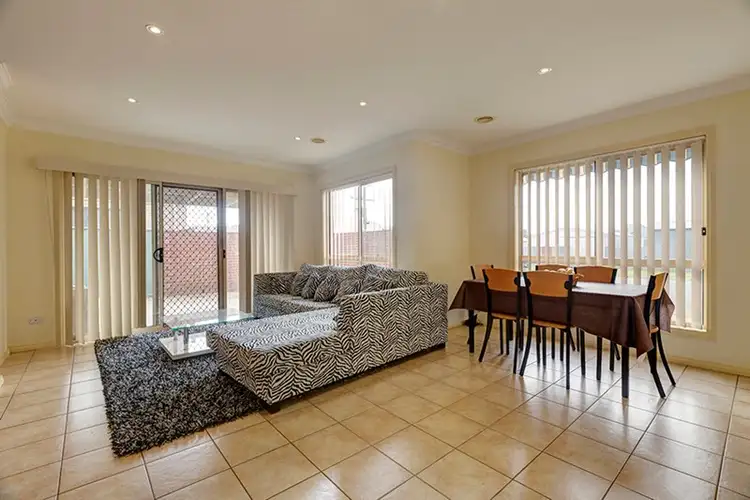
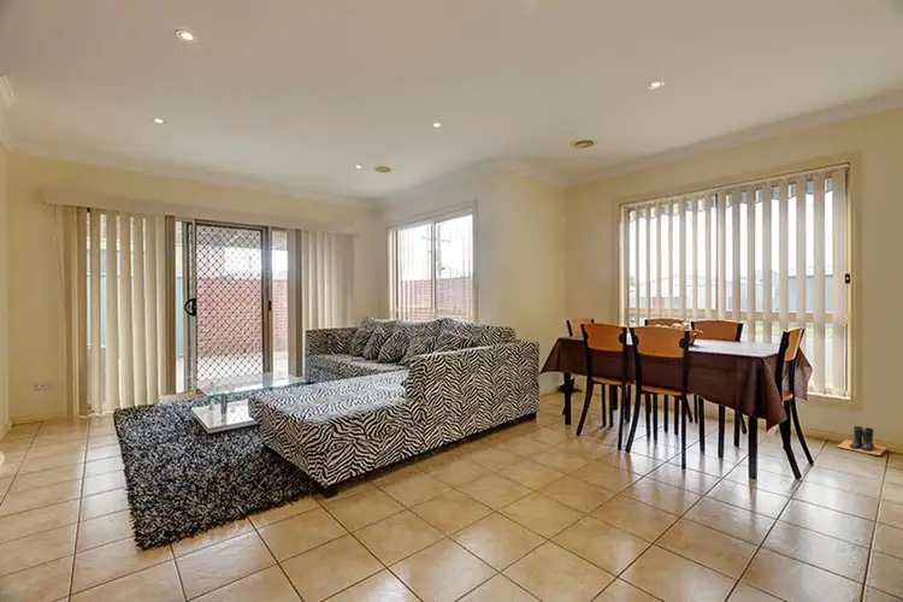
+ boots [836,425,889,456]
